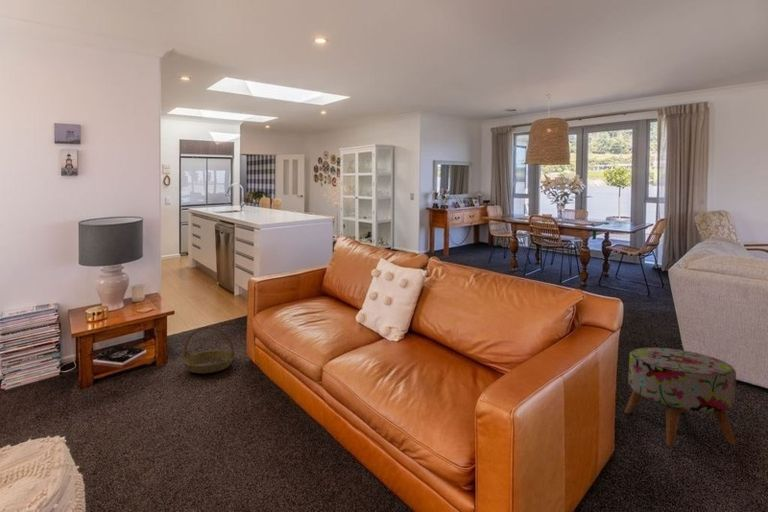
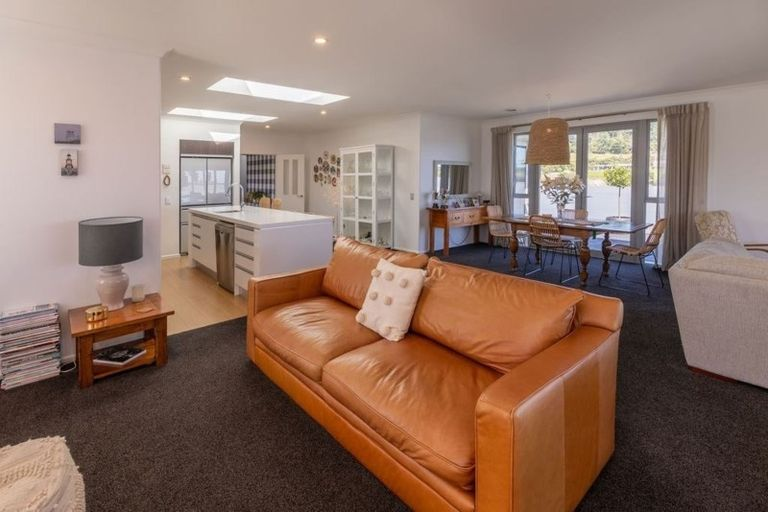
- ottoman [624,347,737,448]
- basket [181,325,236,374]
